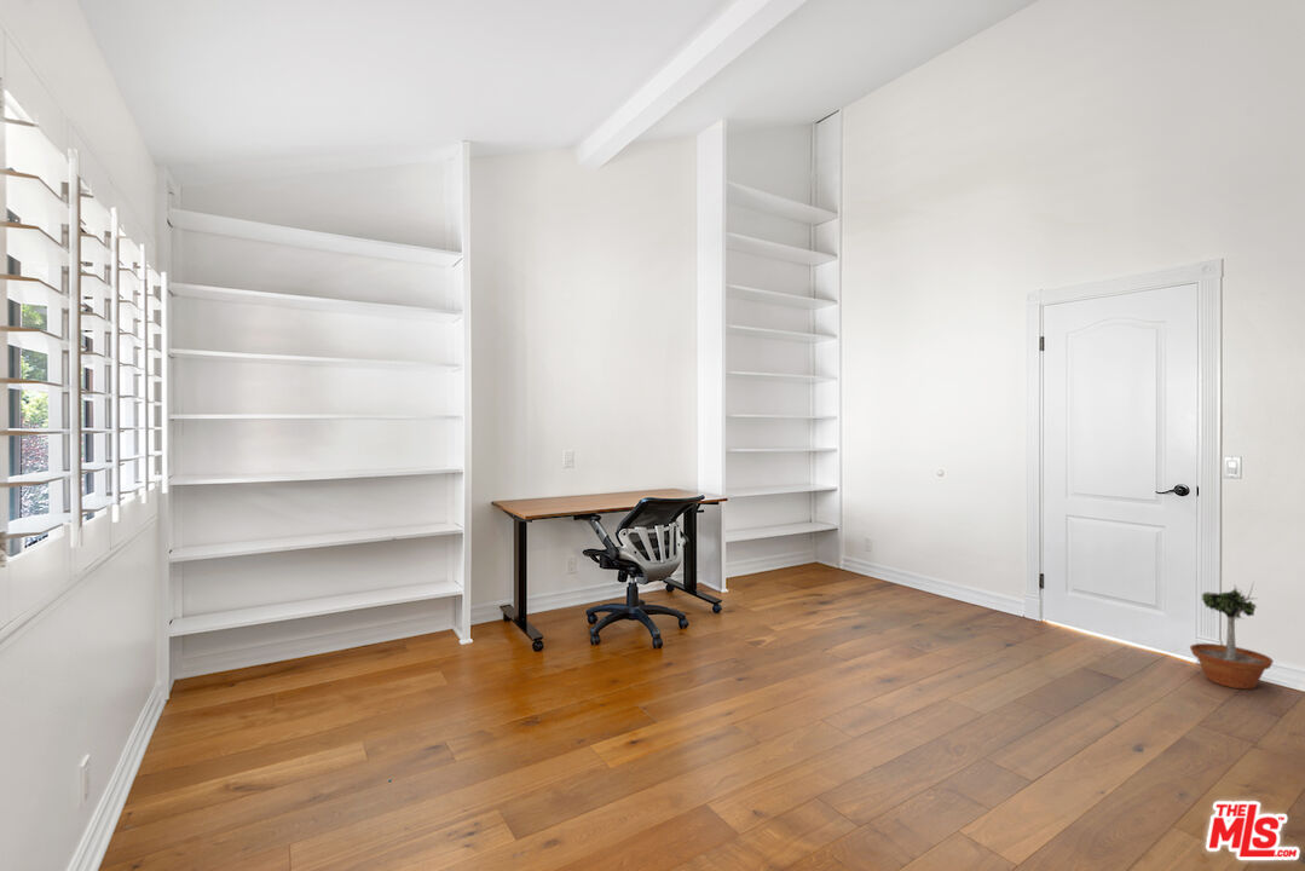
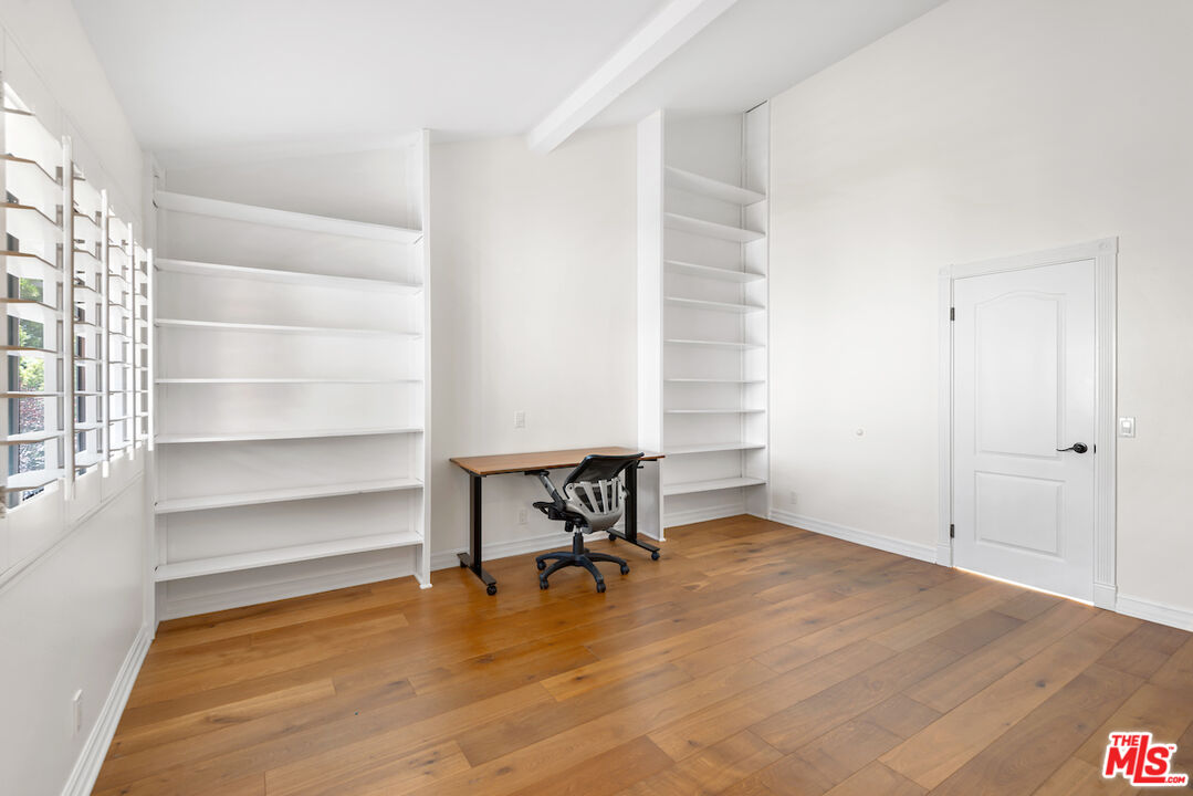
- potted tree [1189,579,1275,690]
